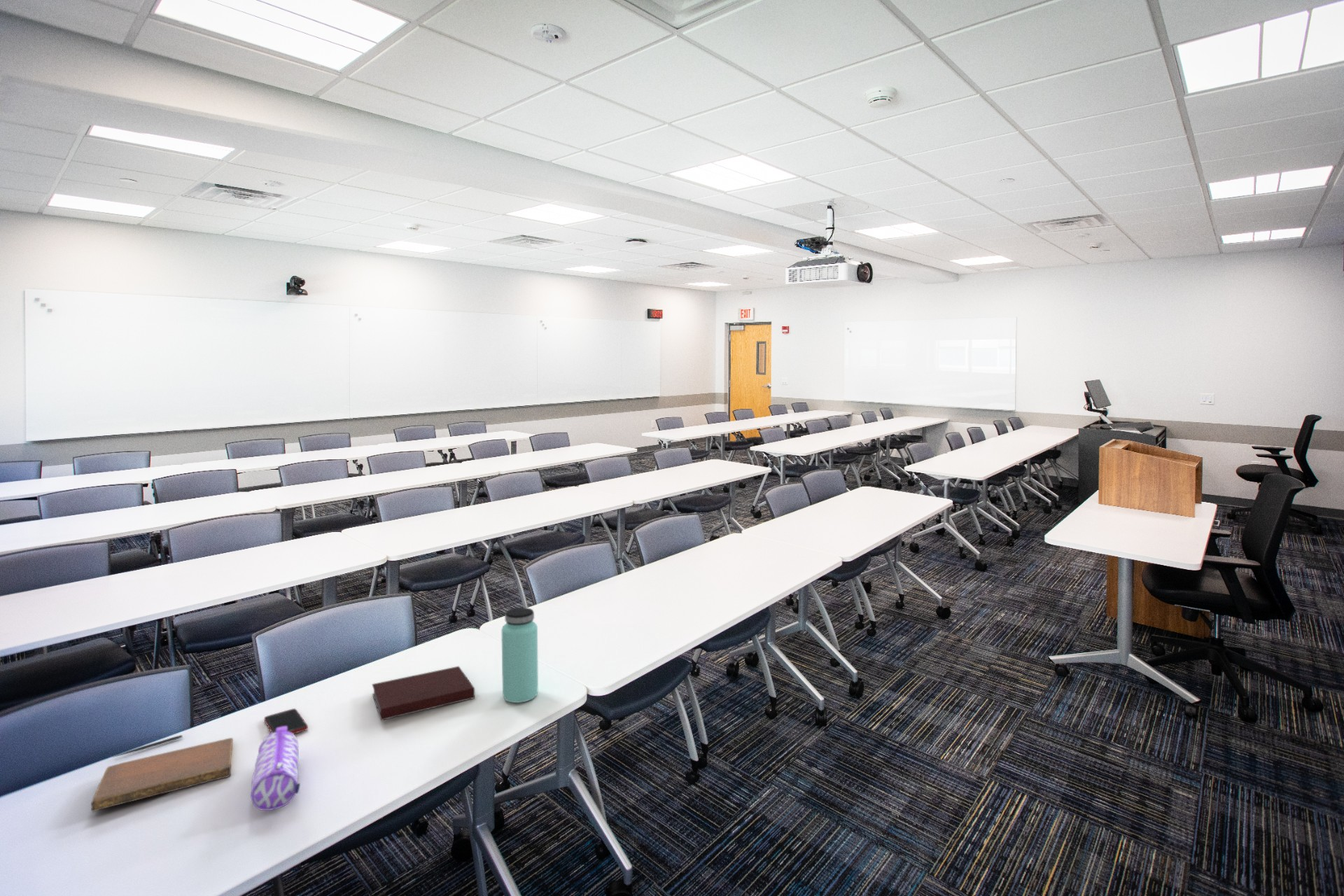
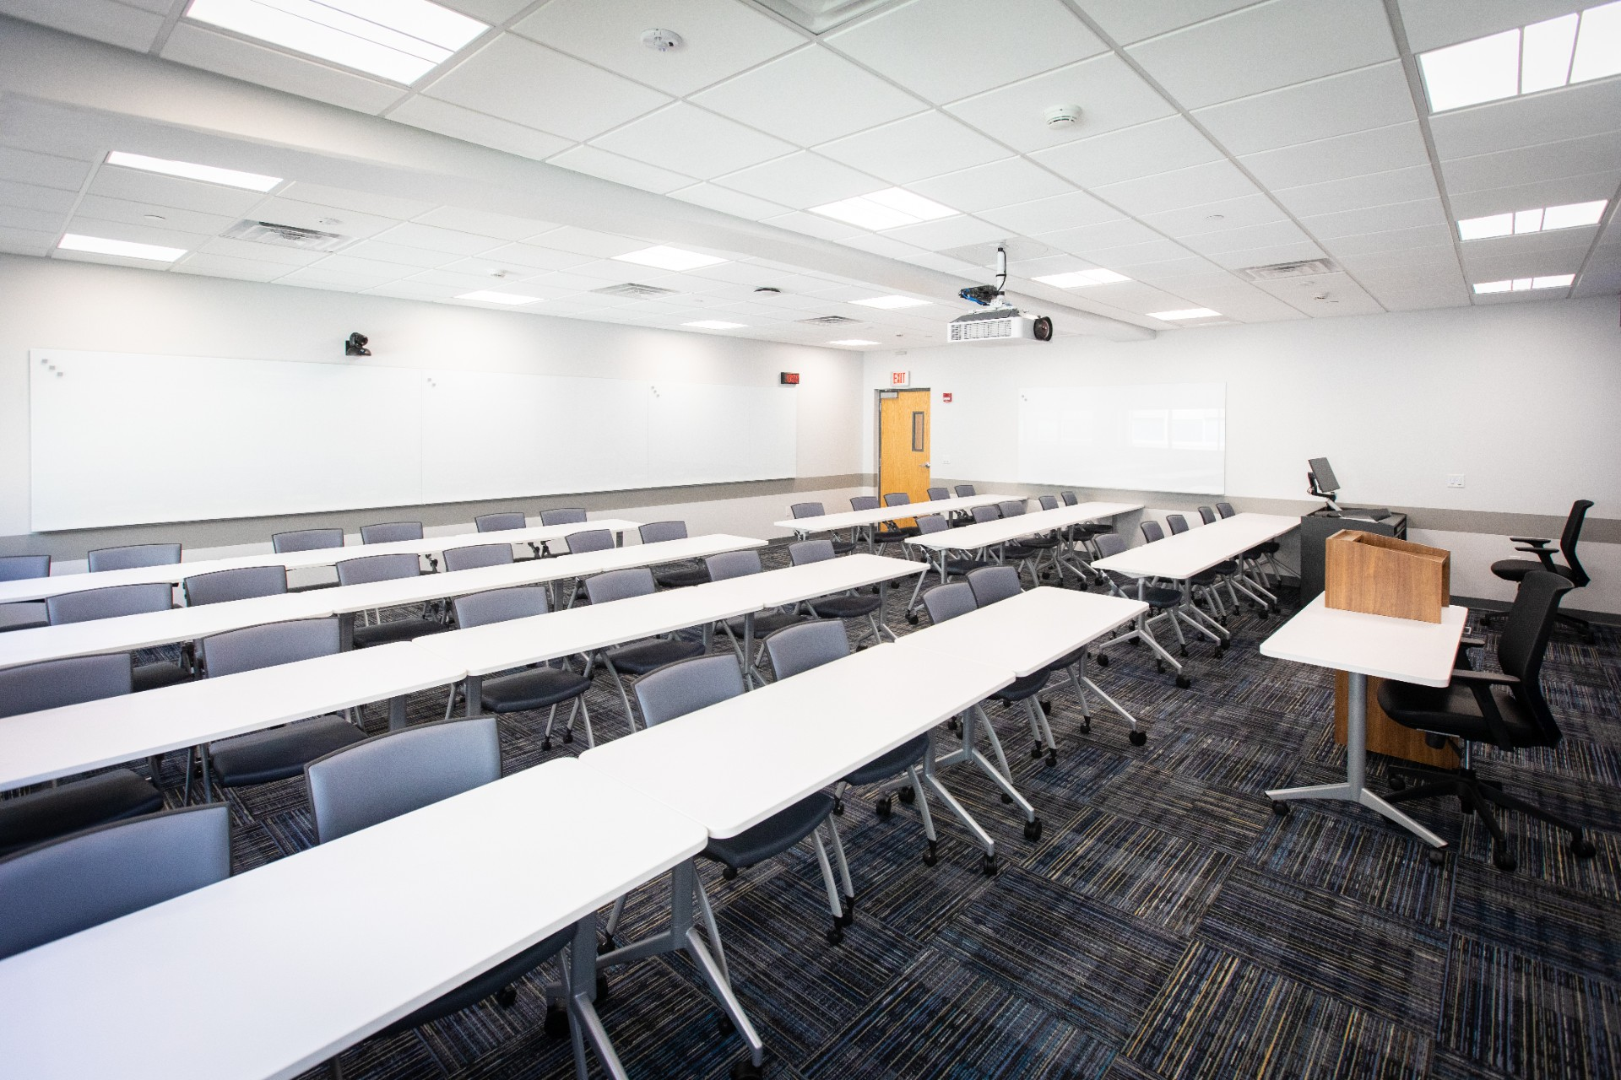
- pen [111,734,183,758]
- pencil case [250,726,301,811]
- cell phone [264,708,309,734]
- notebook [90,737,234,812]
- notebook [371,666,475,721]
- bottle [501,607,539,703]
